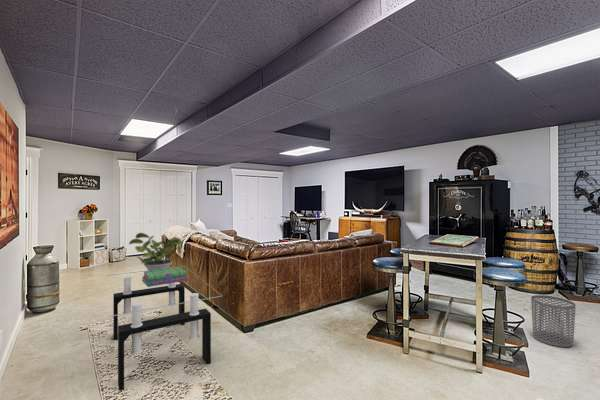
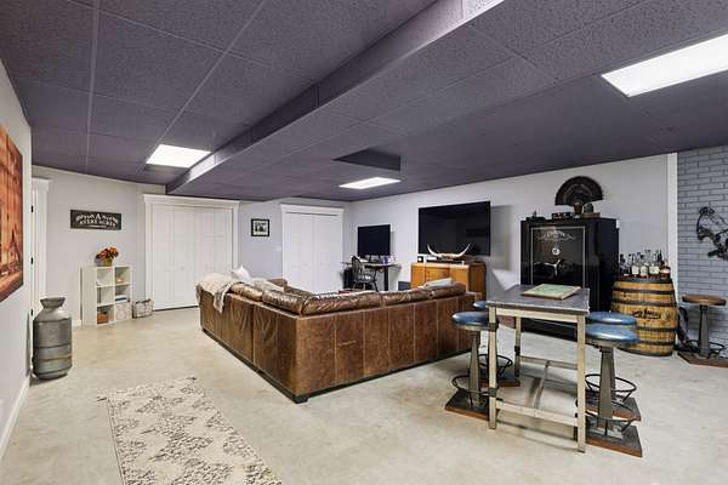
- potted plant [128,232,183,271]
- waste bin [530,294,577,348]
- coffee table [105,265,223,392]
- stack of books [141,266,189,288]
